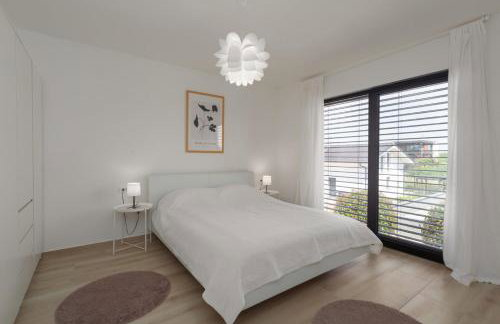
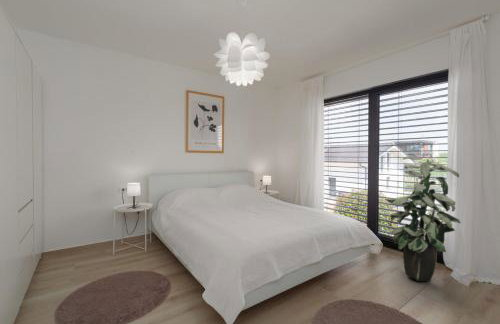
+ indoor plant [384,155,462,282]
